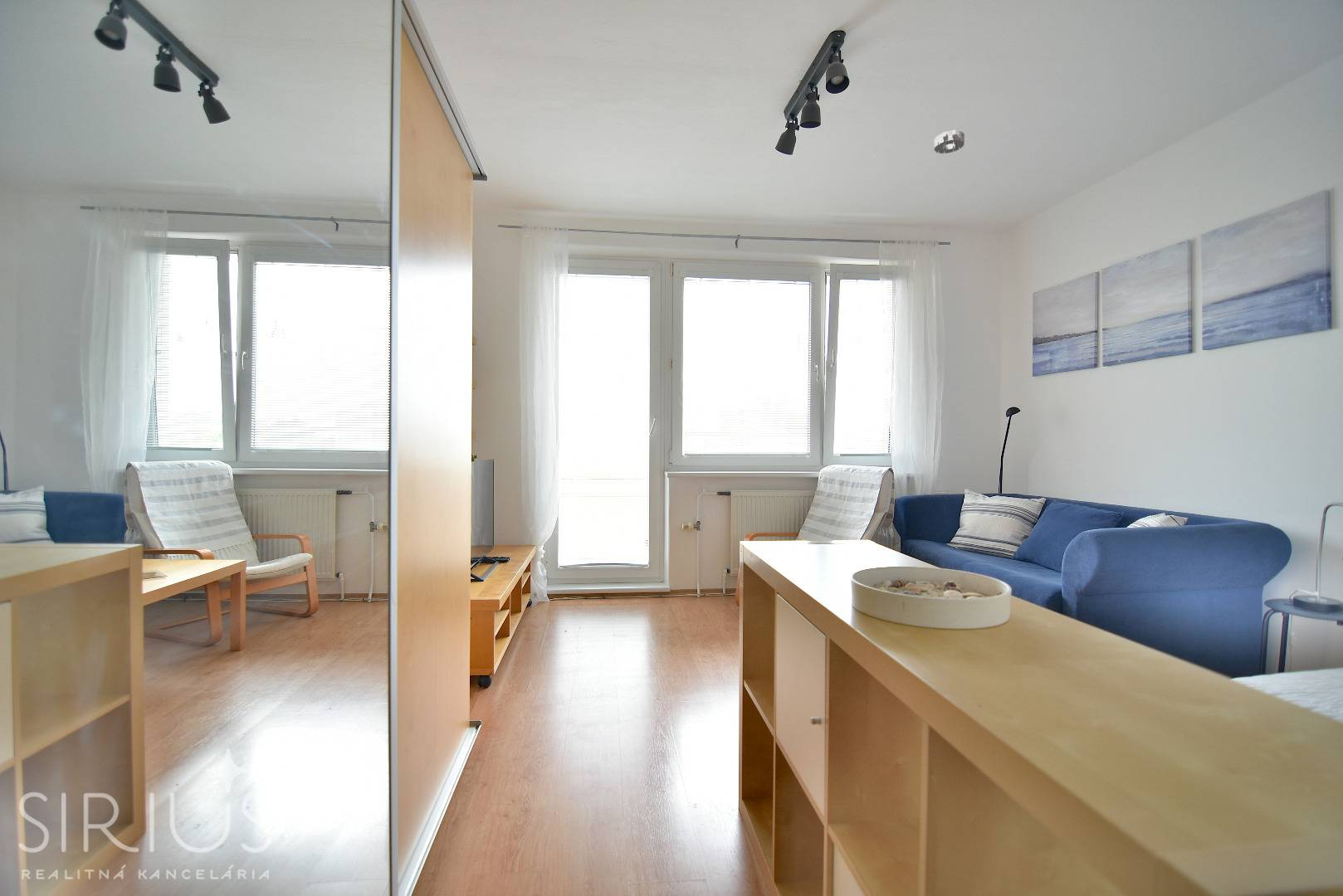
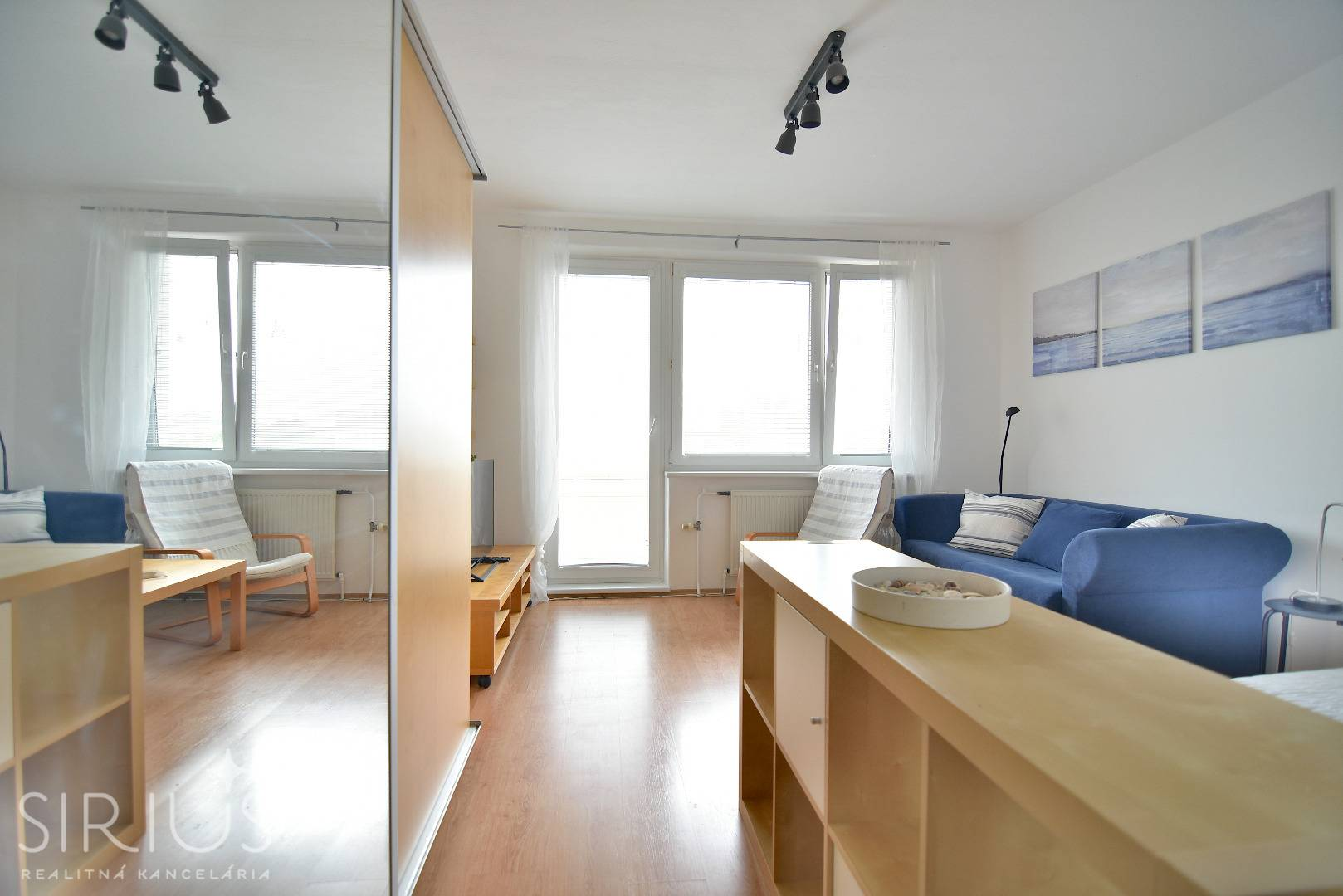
- smoke detector [933,129,965,154]
